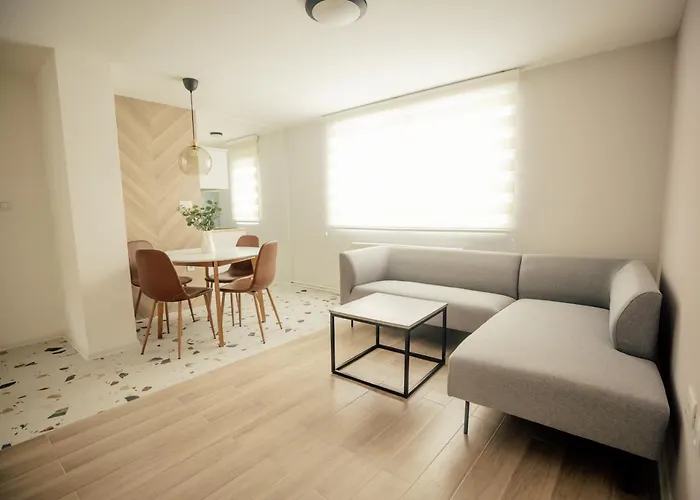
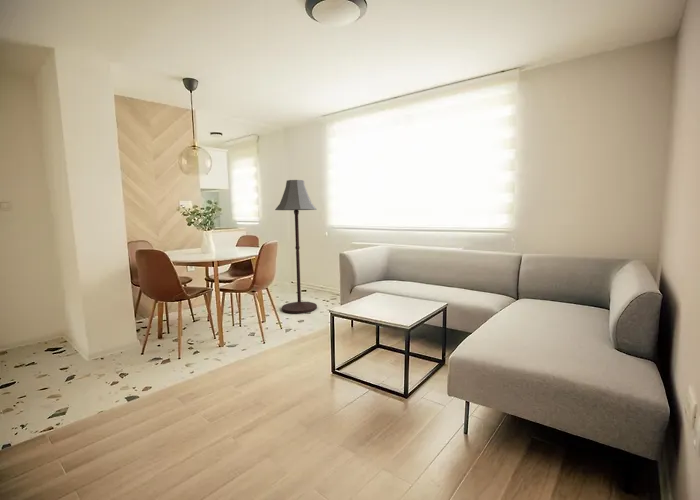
+ floor lamp [274,179,318,314]
